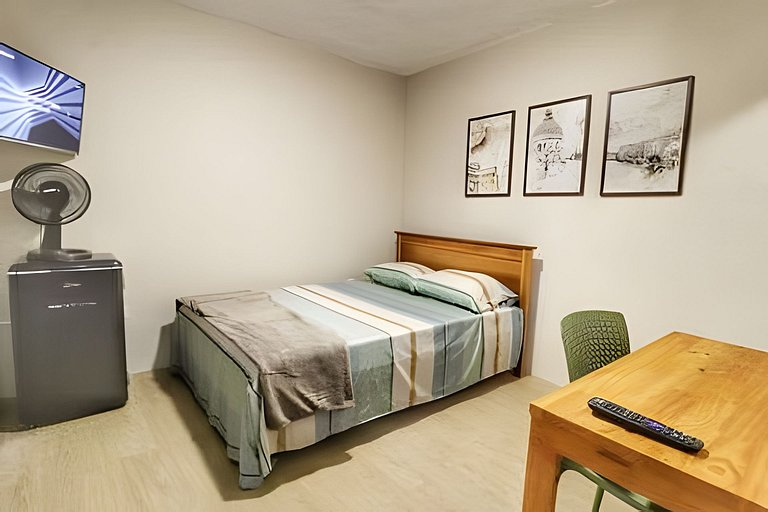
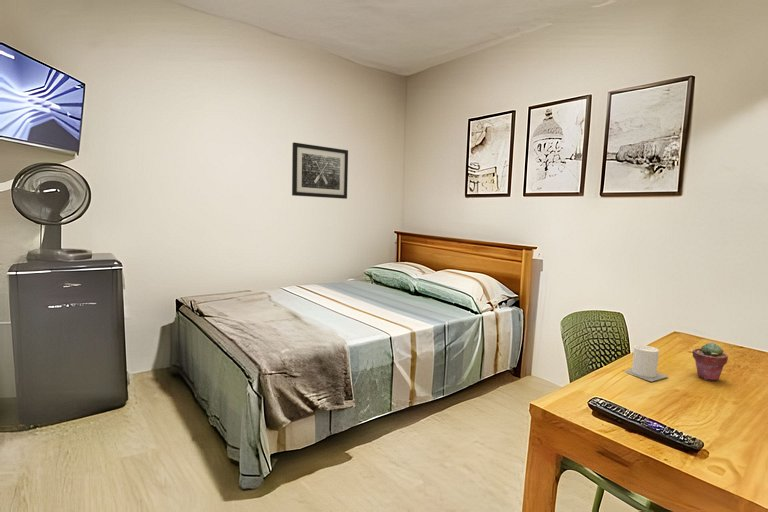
+ mug [623,344,670,382]
+ wall art [291,141,349,200]
+ potted succulent [691,342,729,382]
